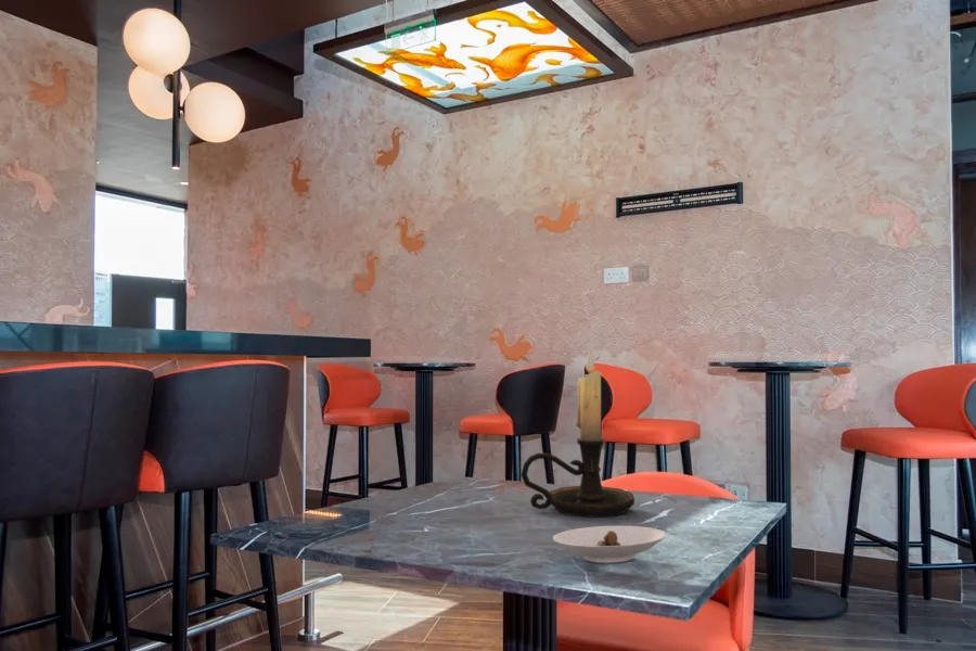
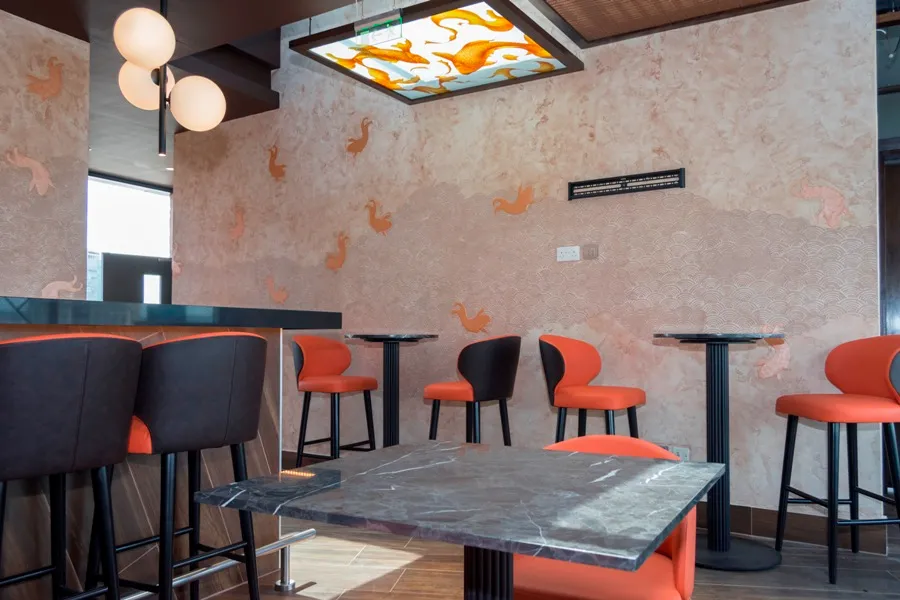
- saucer [552,525,667,564]
- candle holder [521,347,635,519]
